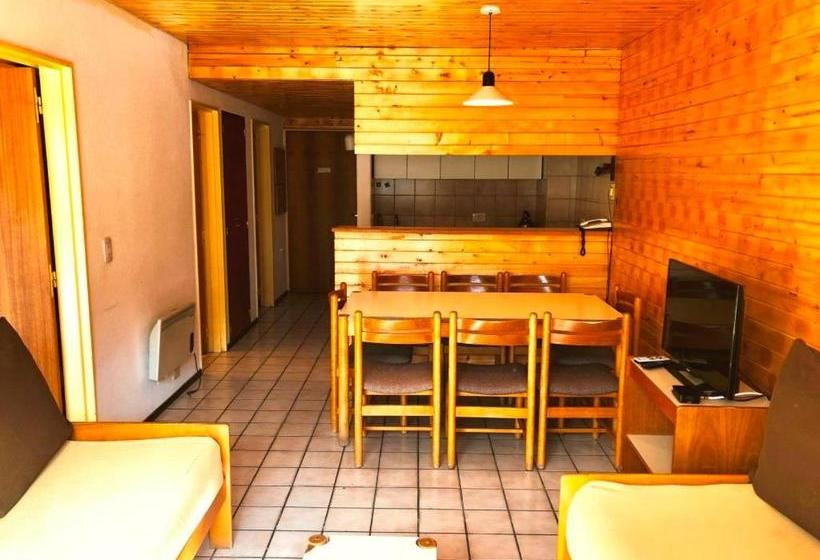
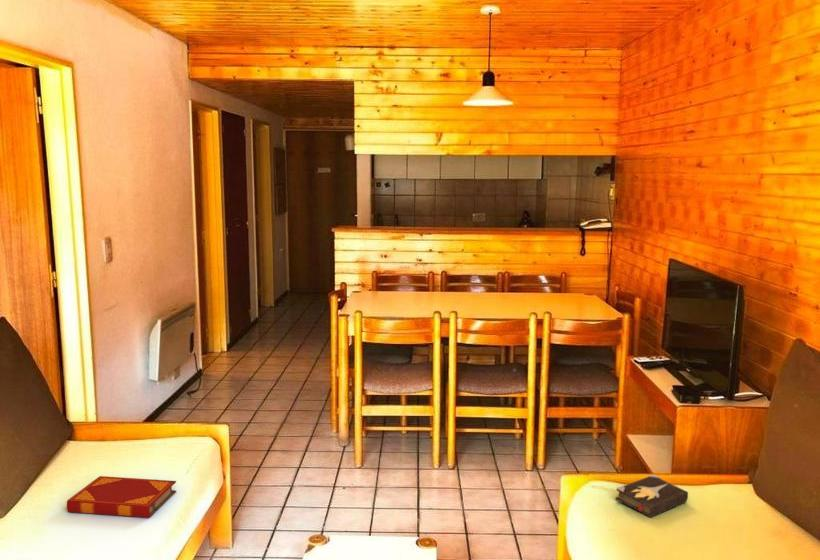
+ hardback book [614,474,689,519]
+ hardback book [66,475,177,519]
